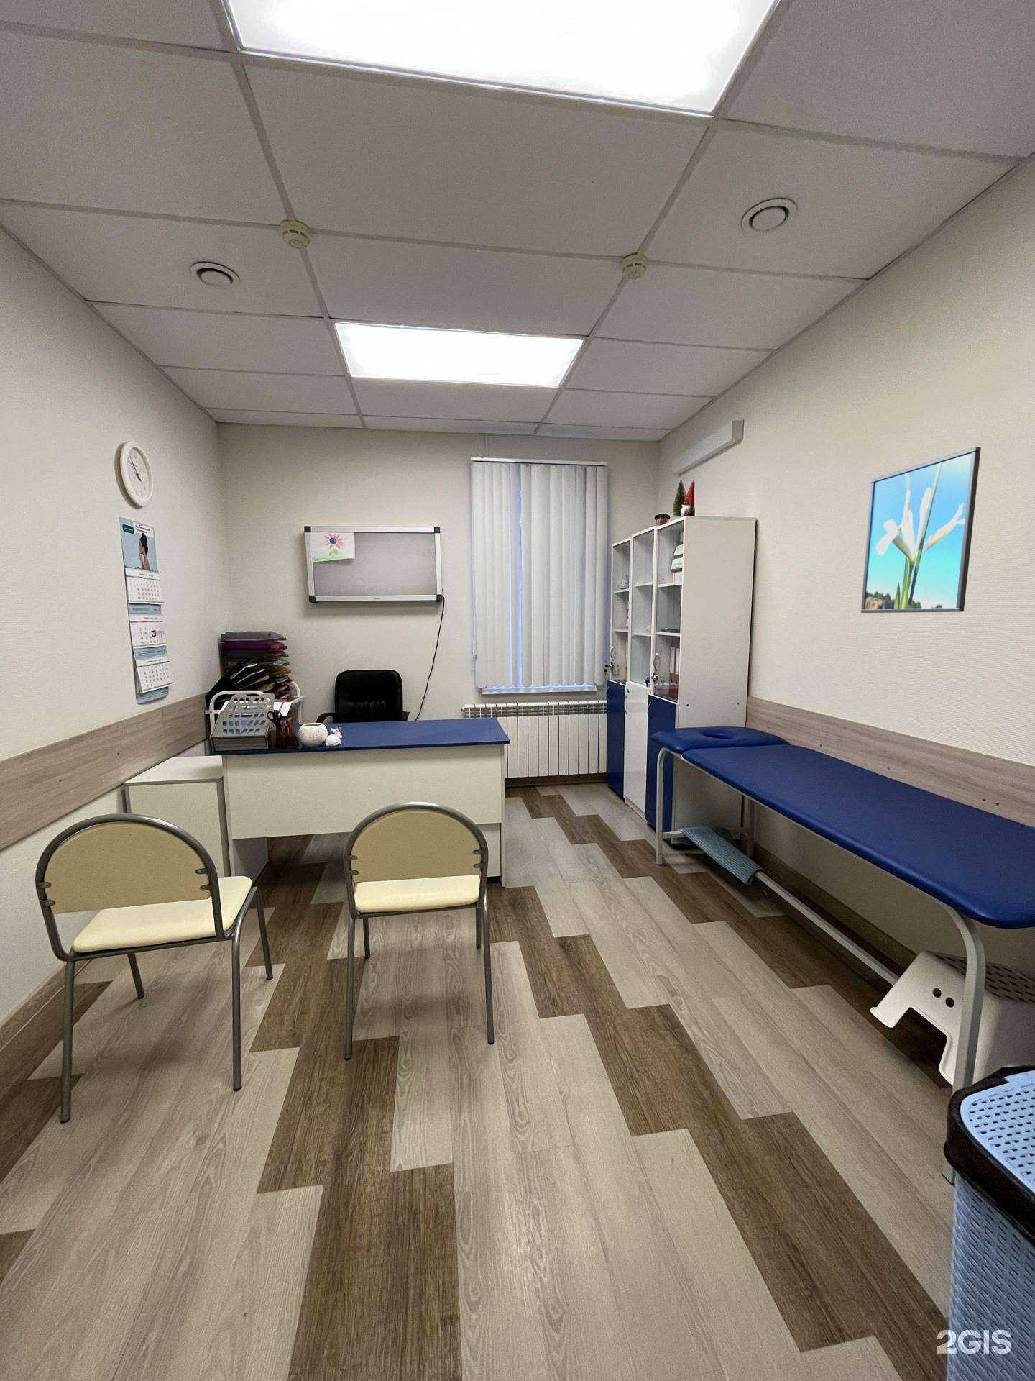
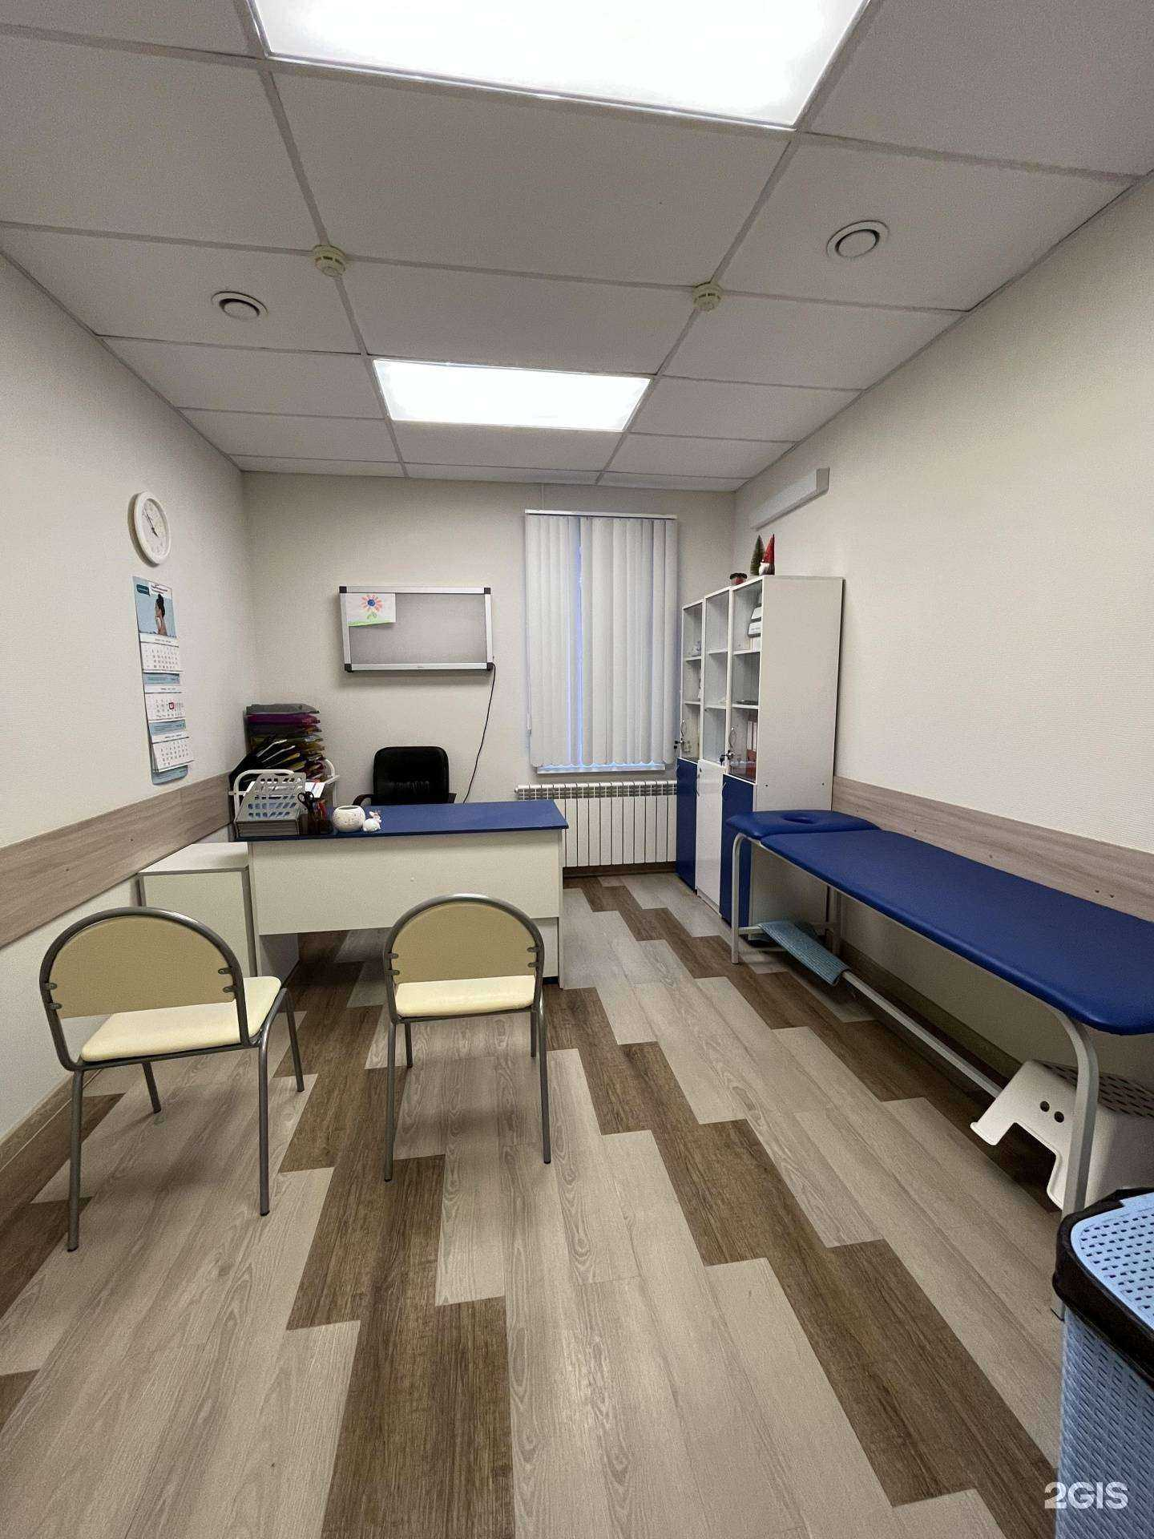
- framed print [860,446,982,613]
